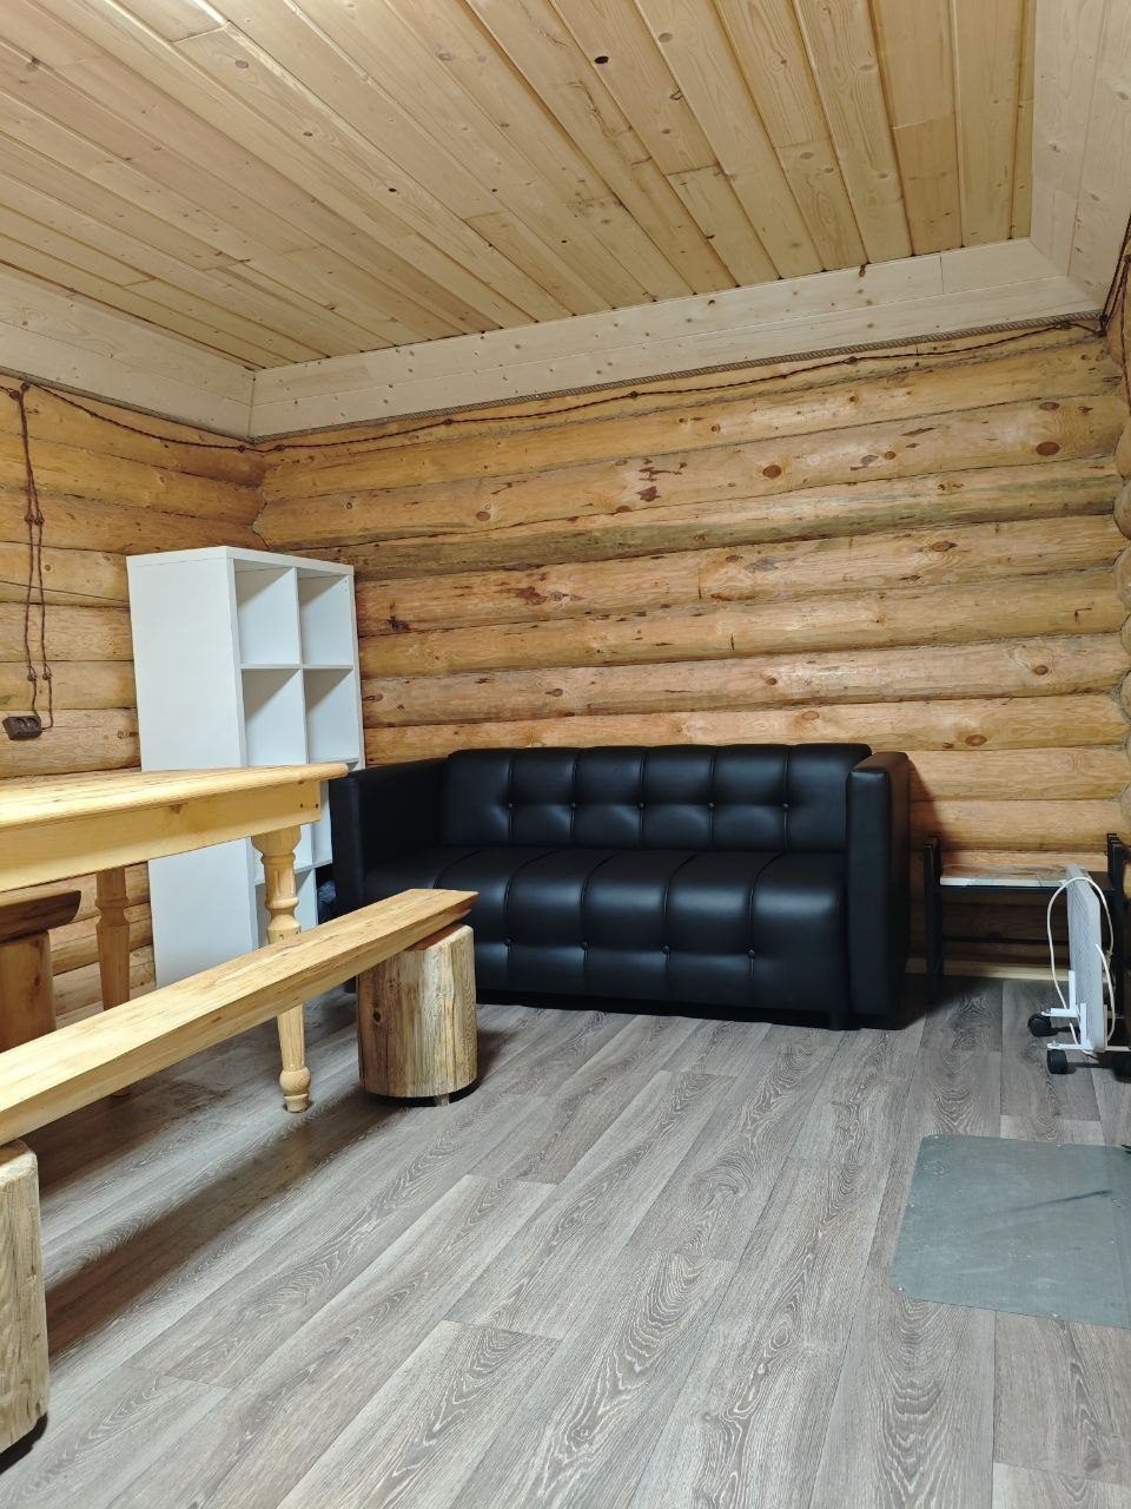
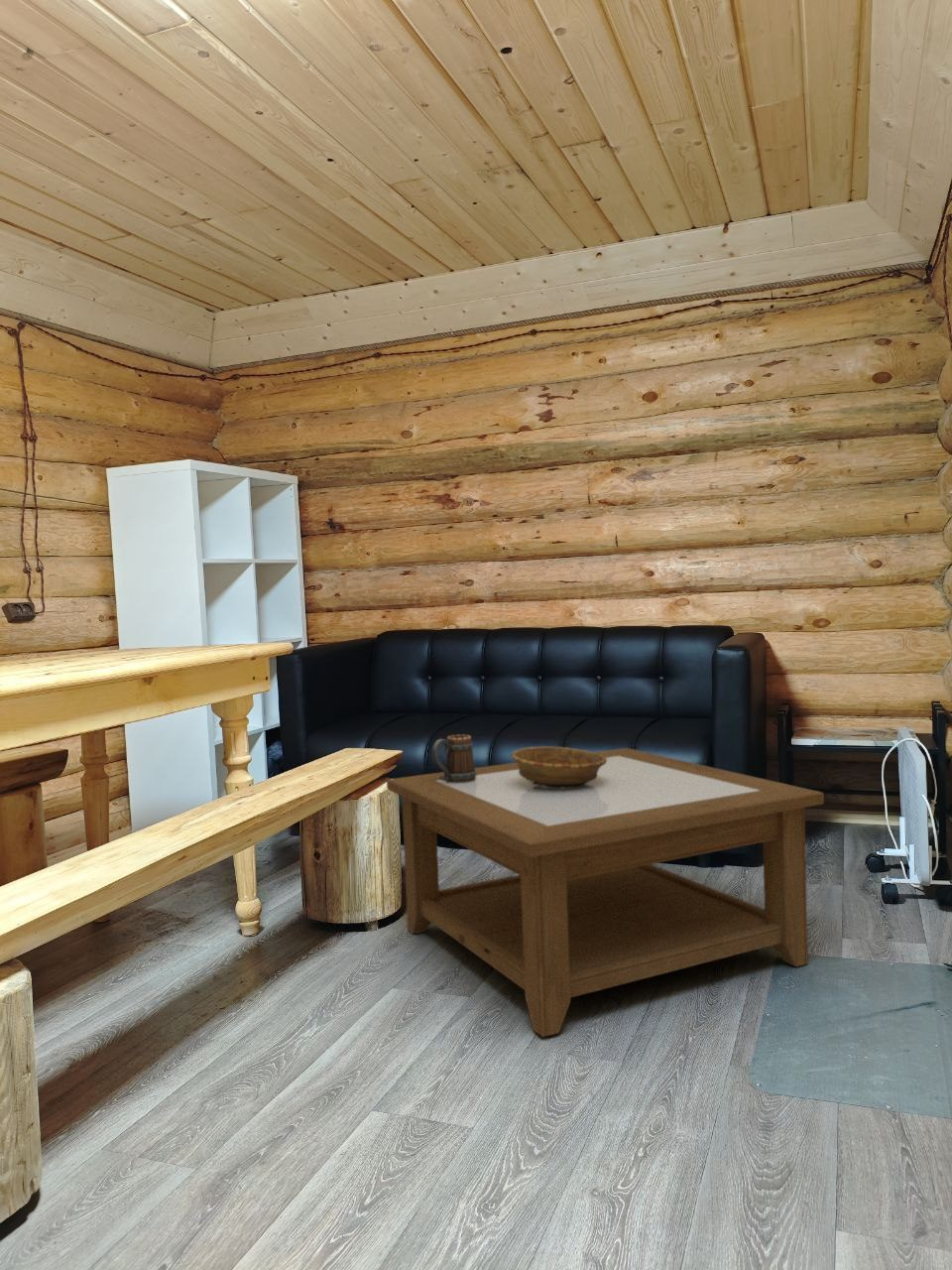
+ coffee table [386,747,825,1038]
+ mug [431,733,476,783]
+ decorative bowl [510,745,607,789]
